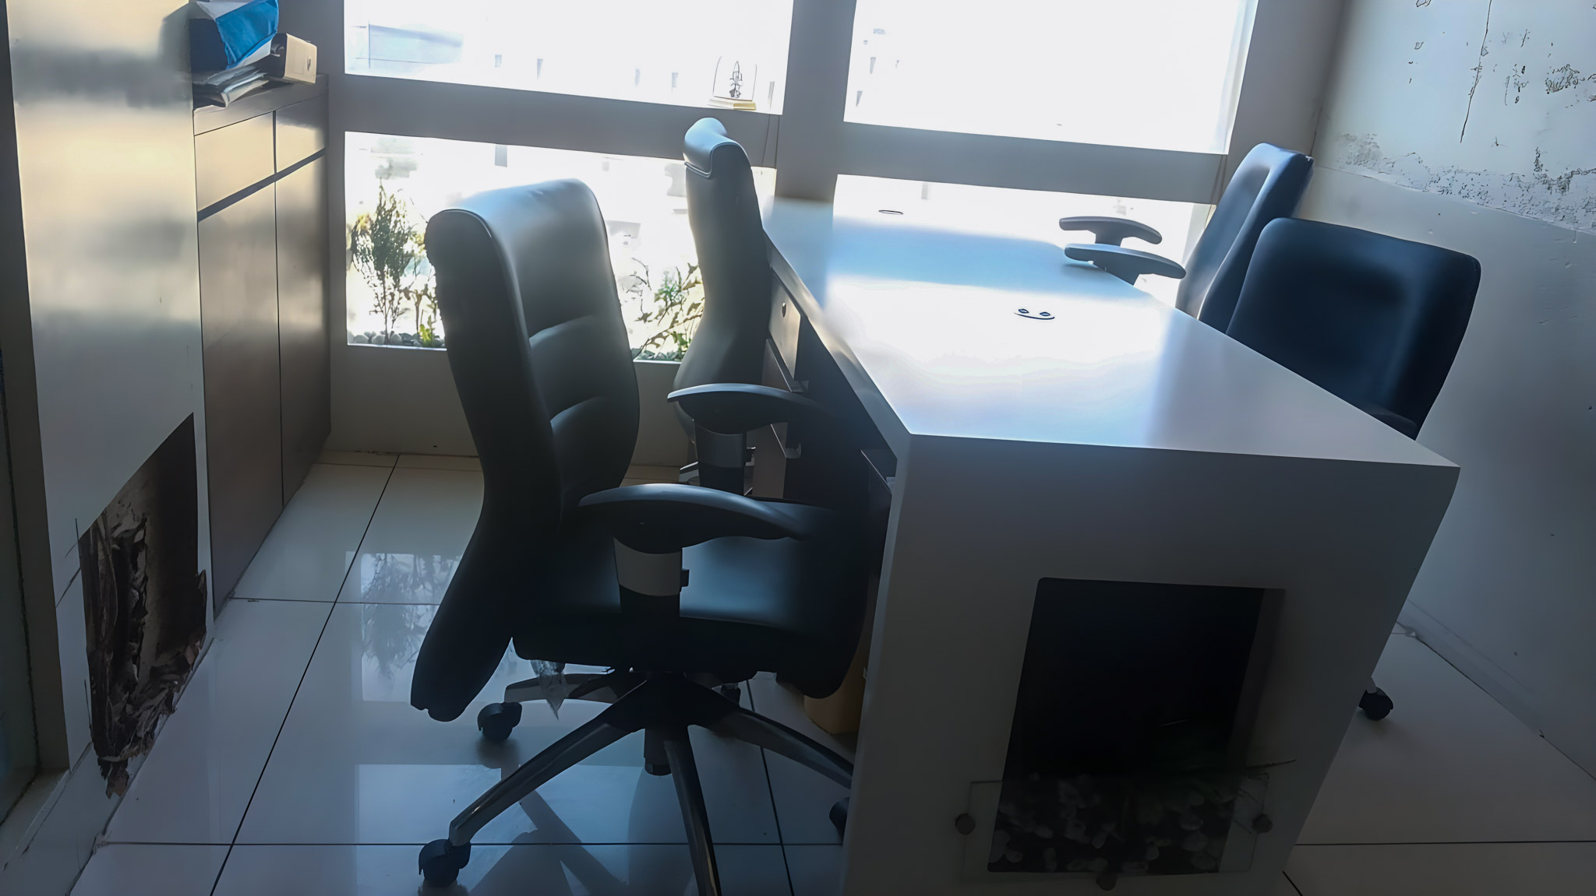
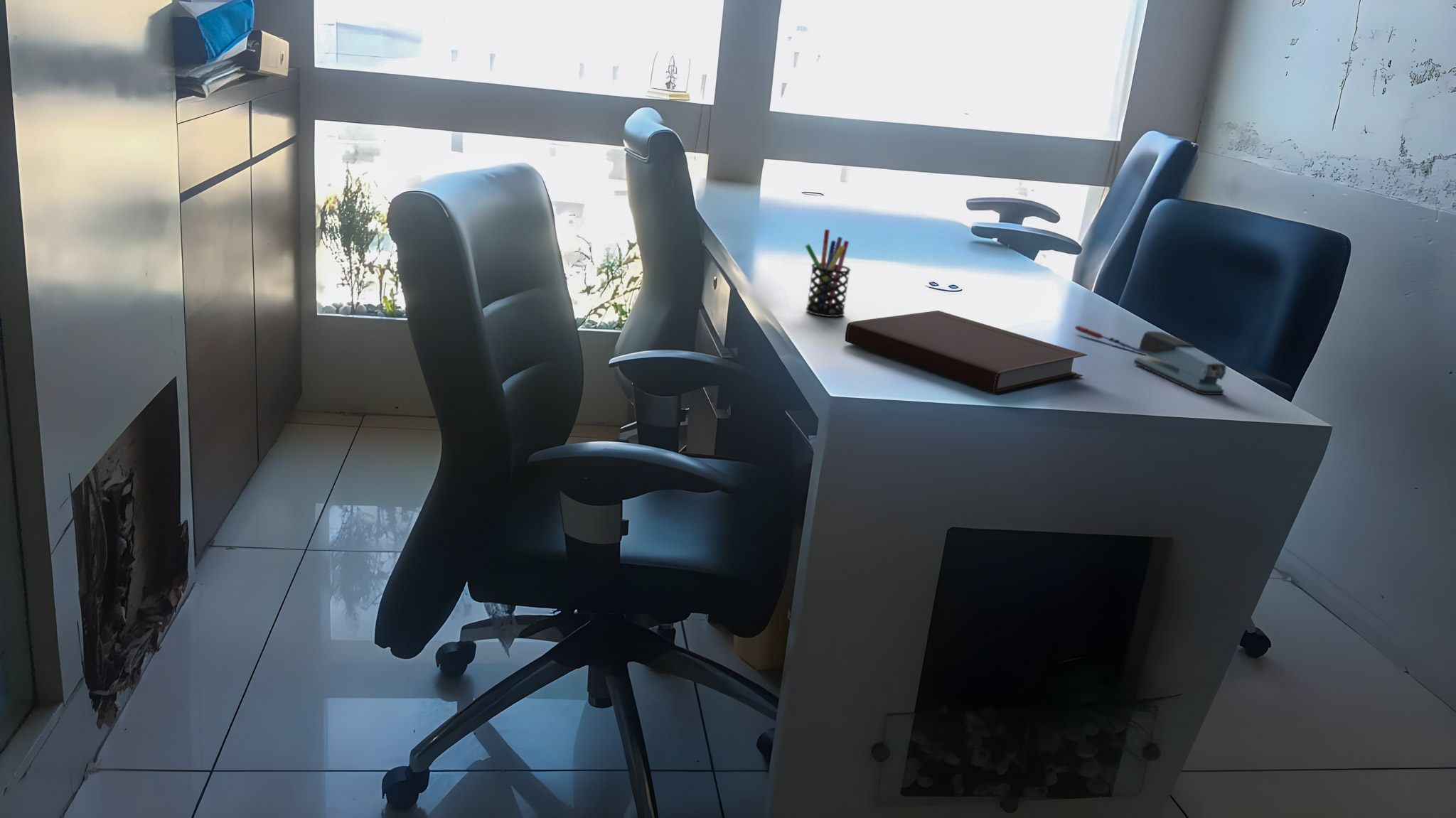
+ notebook [845,310,1088,395]
+ stapler [1133,330,1227,395]
+ pen holder [804,229,851,318]
+ pen [1074,325,1147,355]
